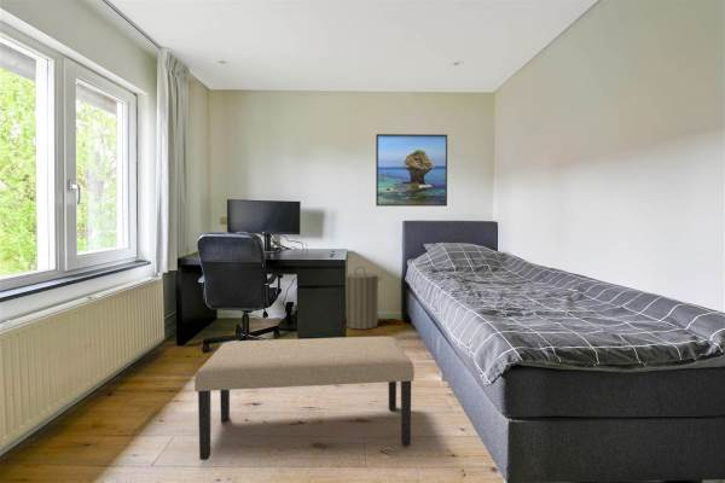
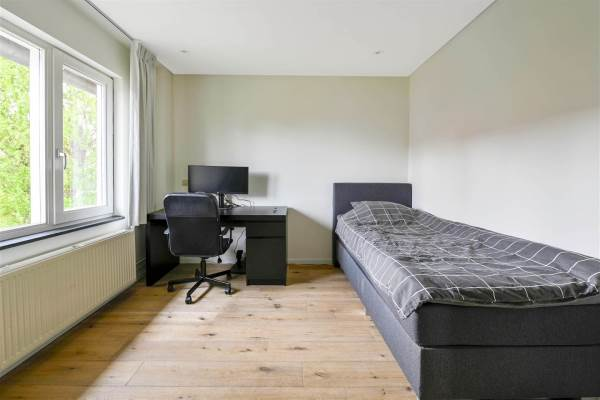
- bench [193,336,416,461]
- laundry hamper [346,266,383,331]
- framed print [375,133,448,208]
